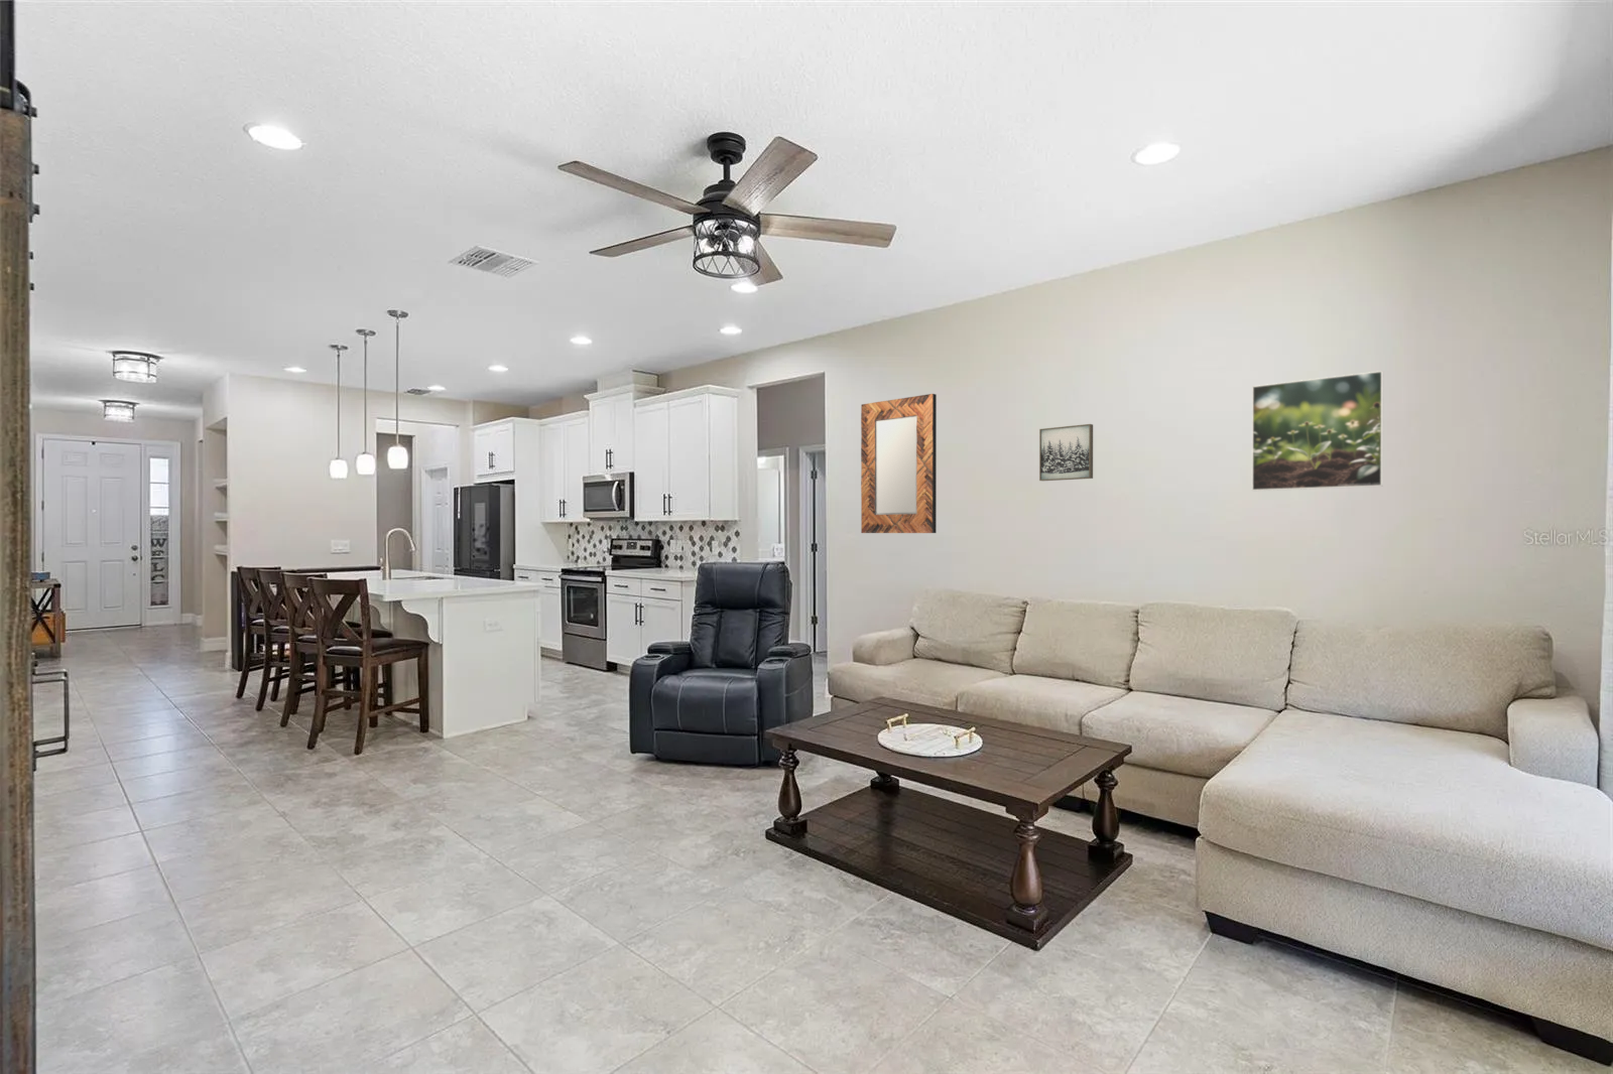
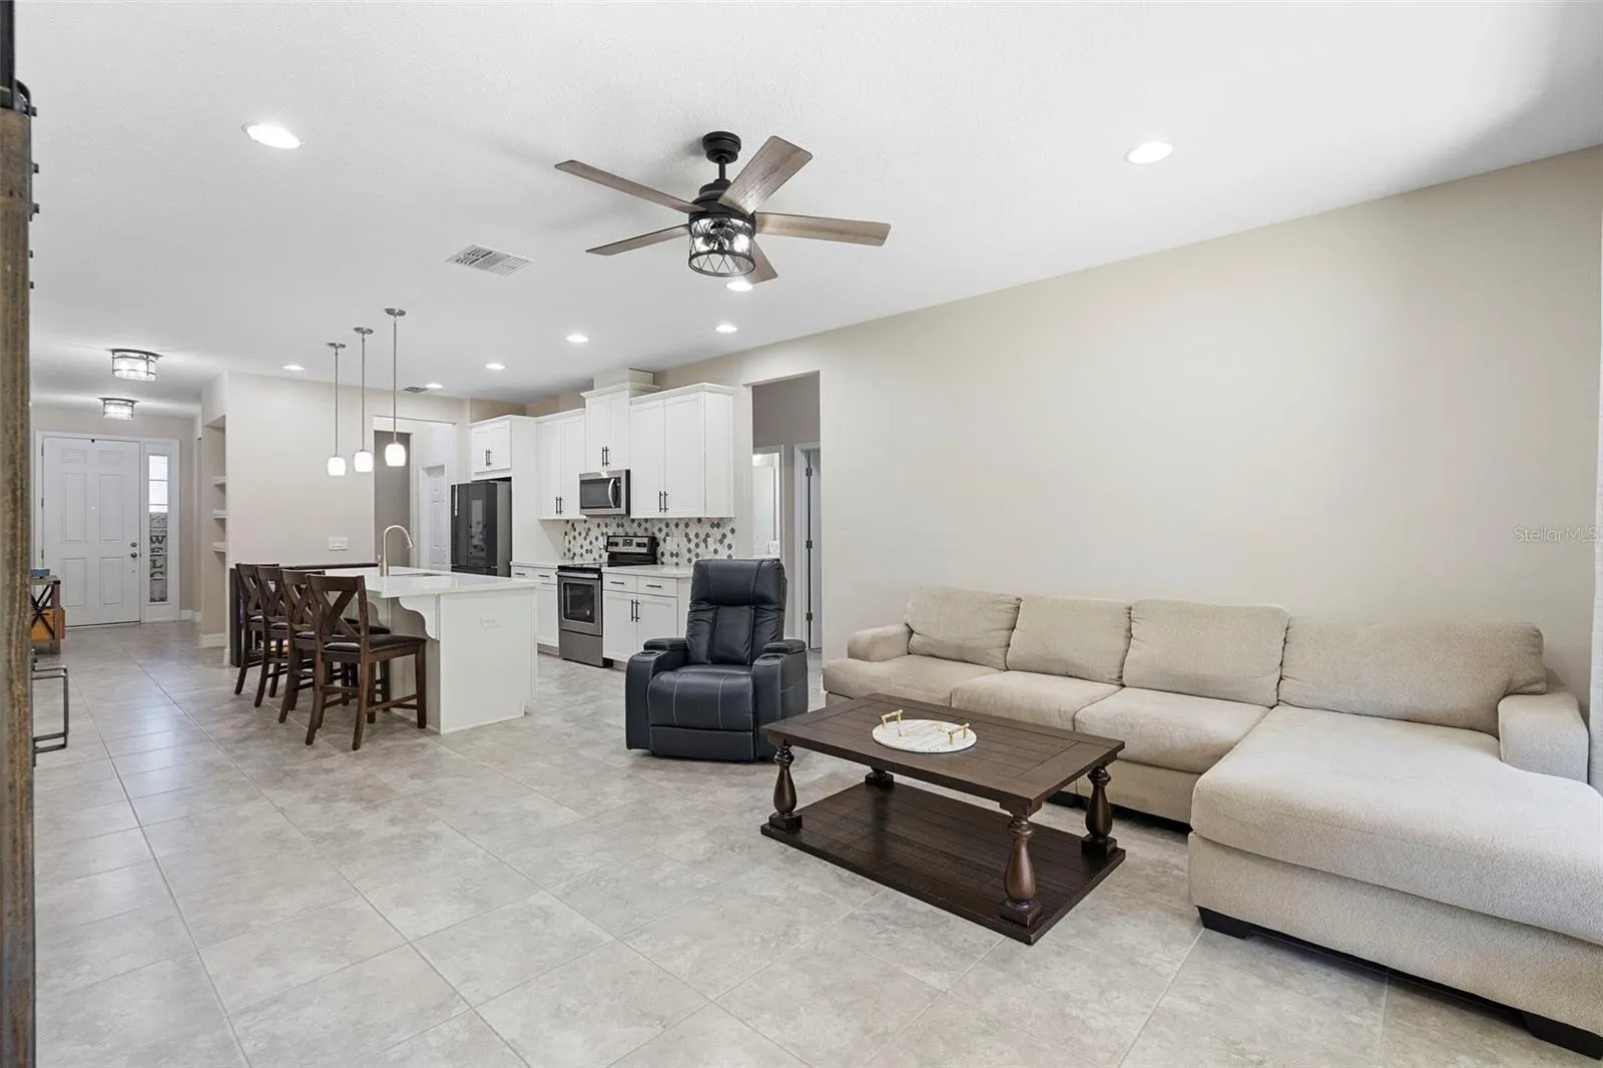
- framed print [1251,369,1384,491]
- home mirror [860,393,938,533]
- wall art [1039,423,1094,482]
